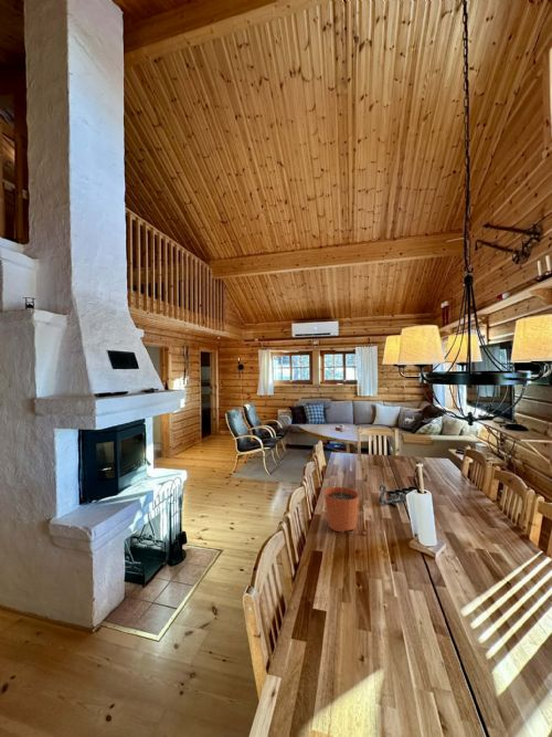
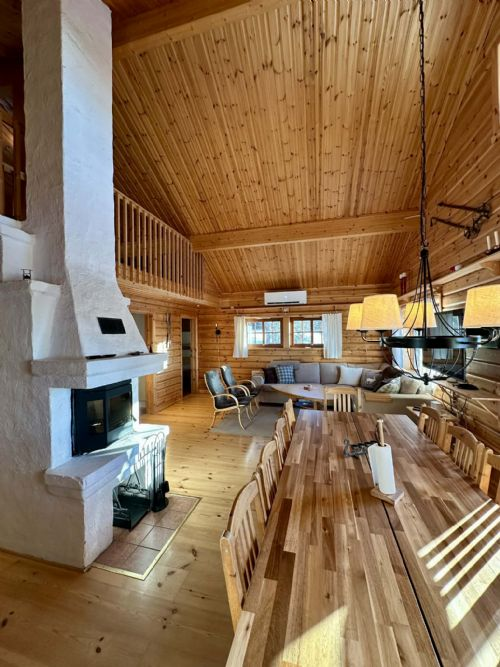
- plant pot [323,475,360,534]
